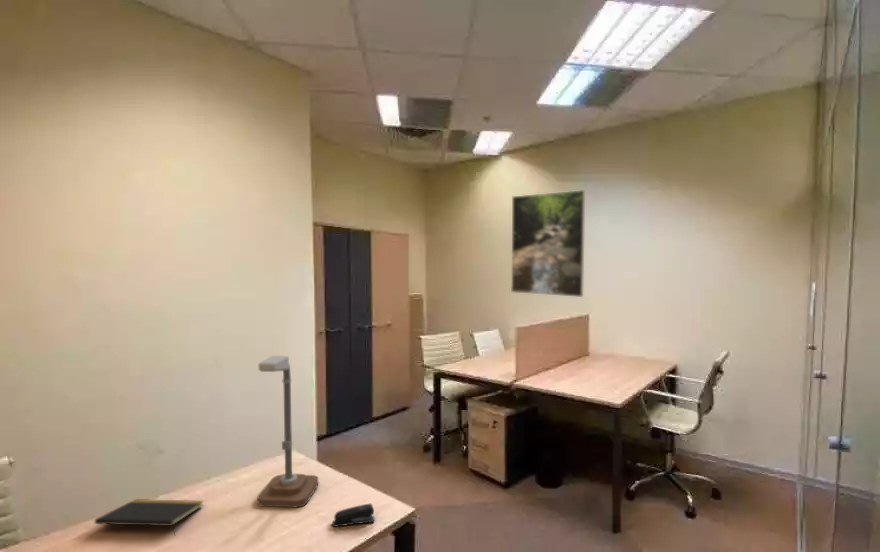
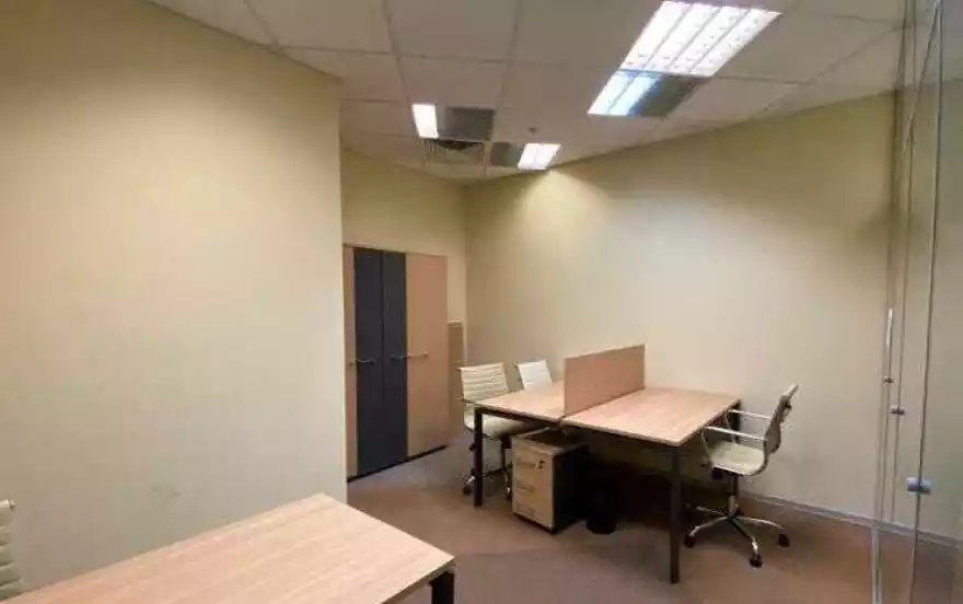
- desk lamp [257,355,319,508]
- notepad [94,498,205,537]
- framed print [510,189,586,298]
- stapler [331,503,376,528]
